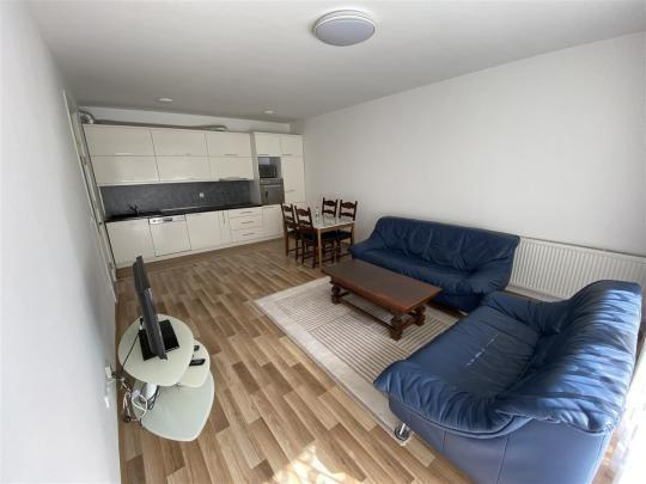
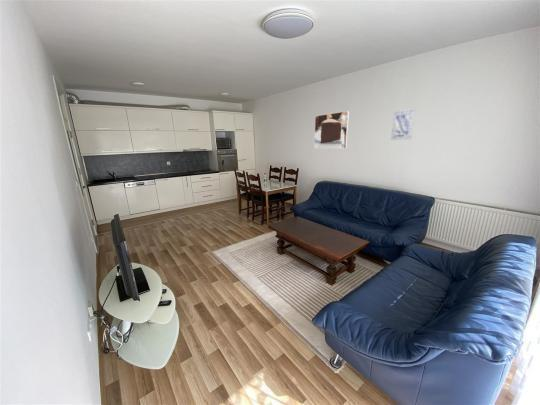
+ wall art [390,108,416,141]
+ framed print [313,110,350,149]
